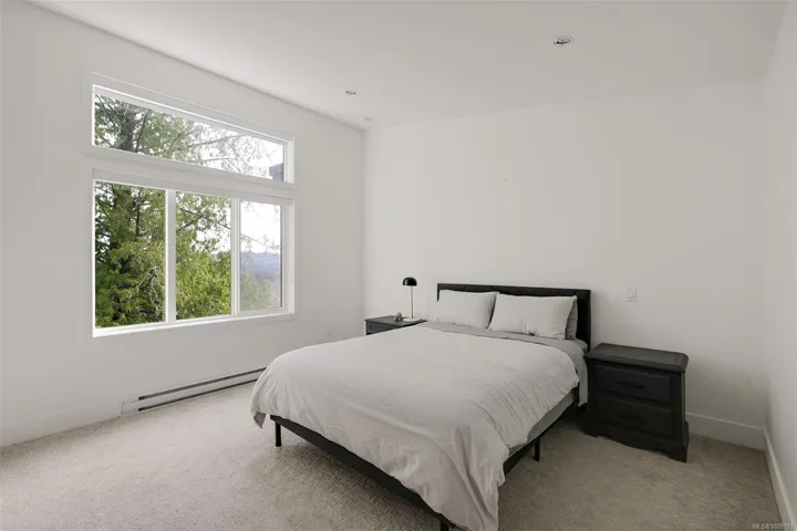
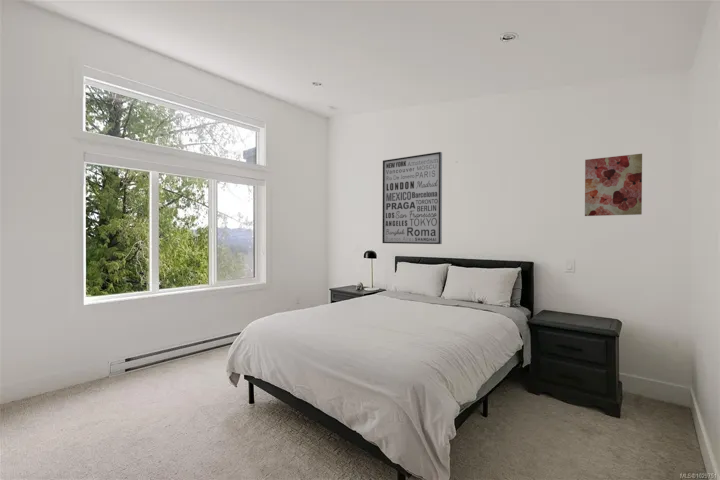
+ wall art [381,151,443,245]
+ wall art [584,153,643,217]
